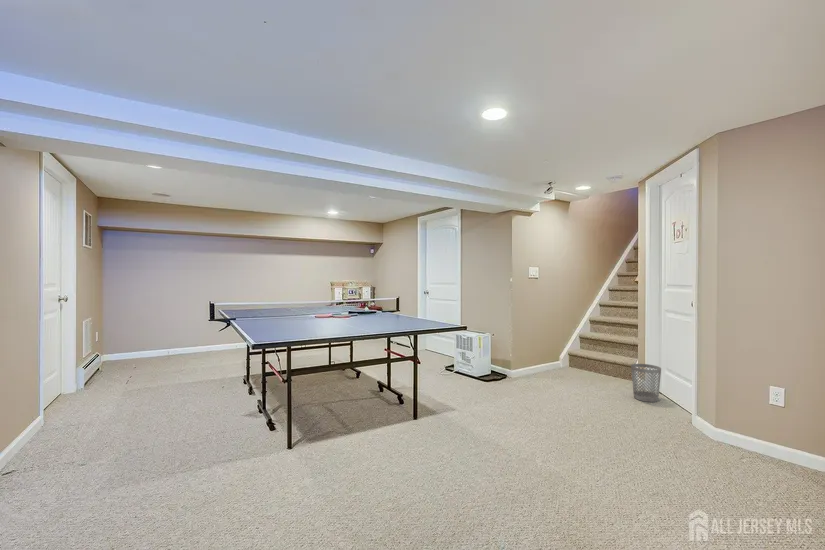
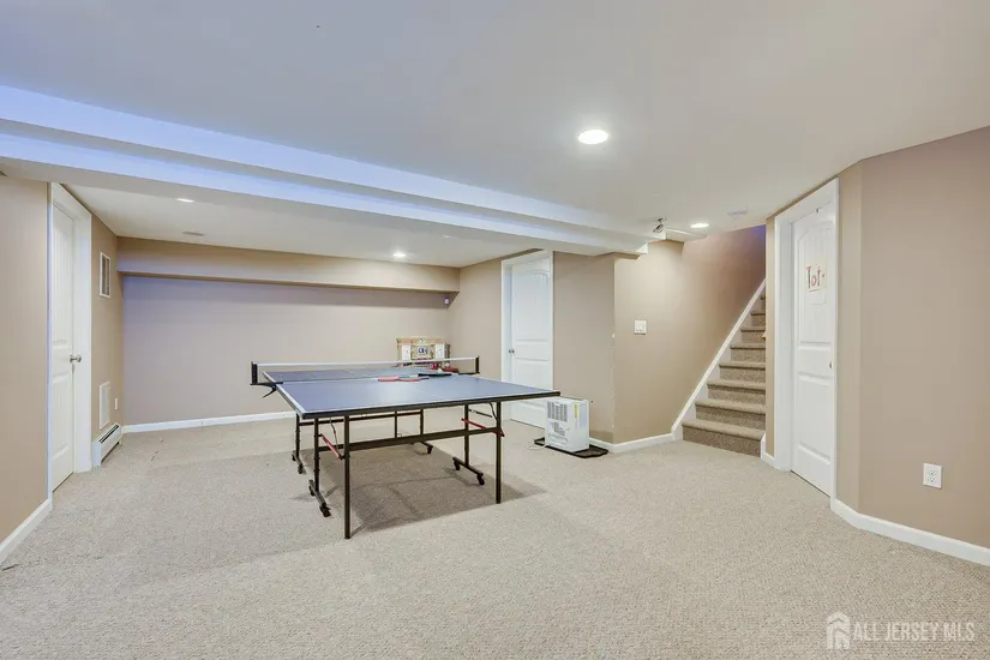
- wastebasket [630,363,662,403]
